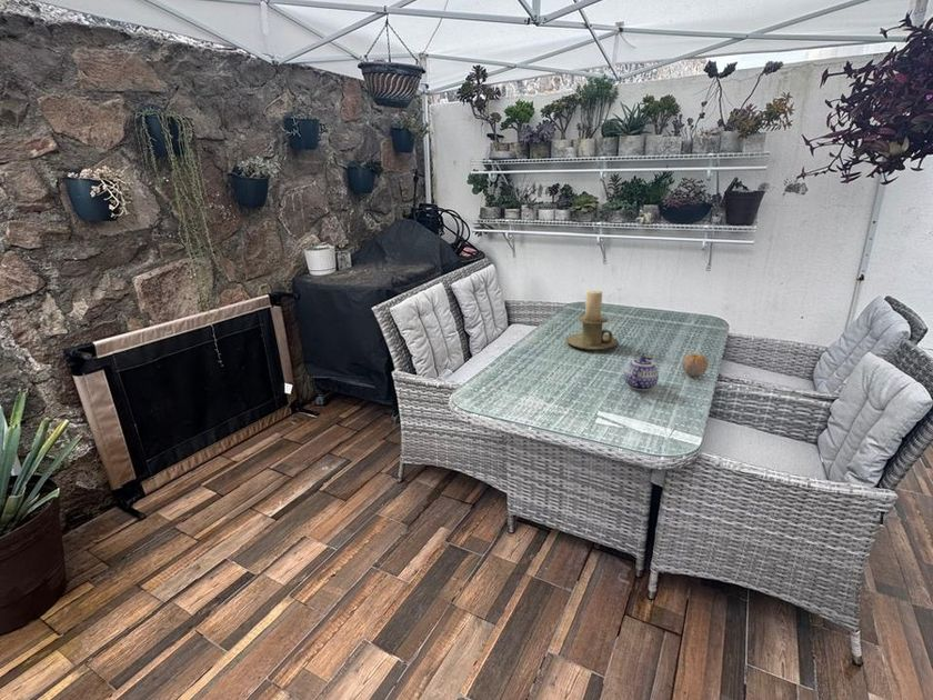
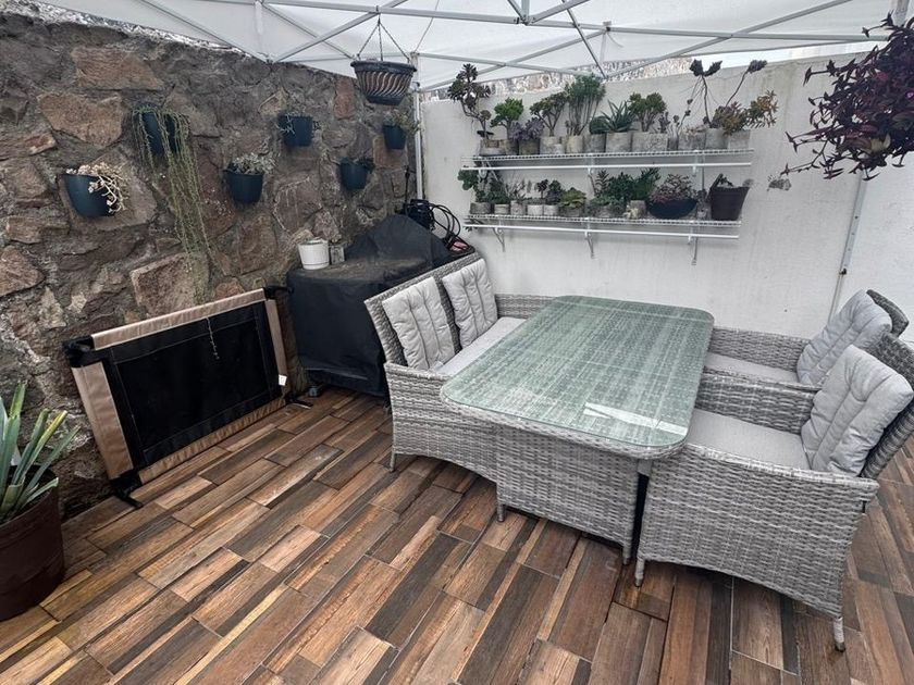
- fruit [681,352,710,378]
- teapot [623,356,660,391]
- candle holder [565,290,619,351]
